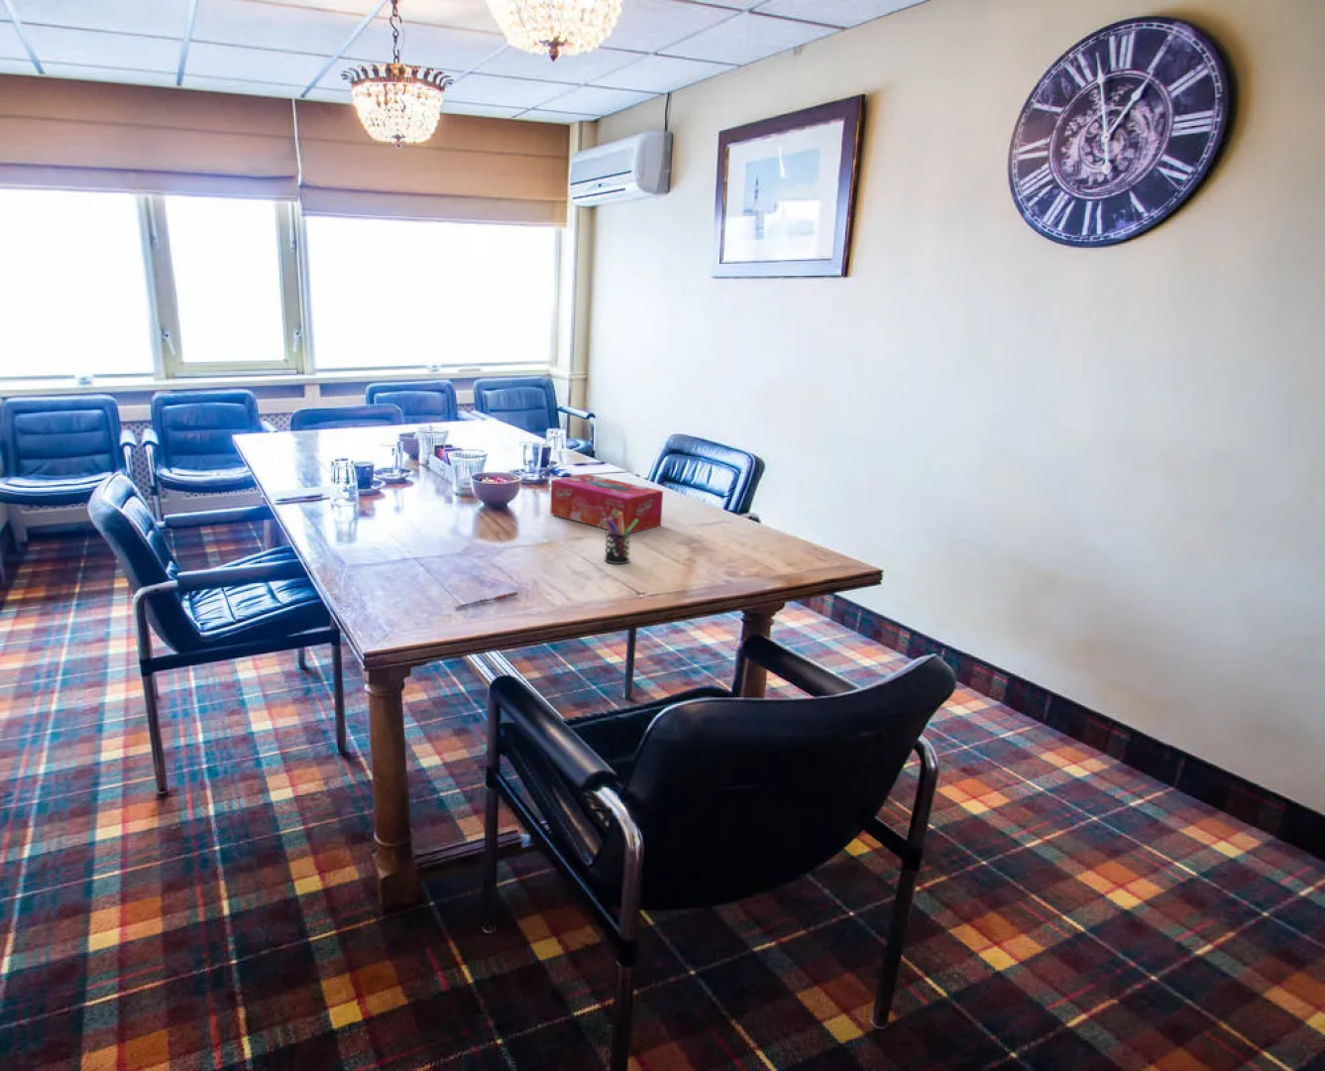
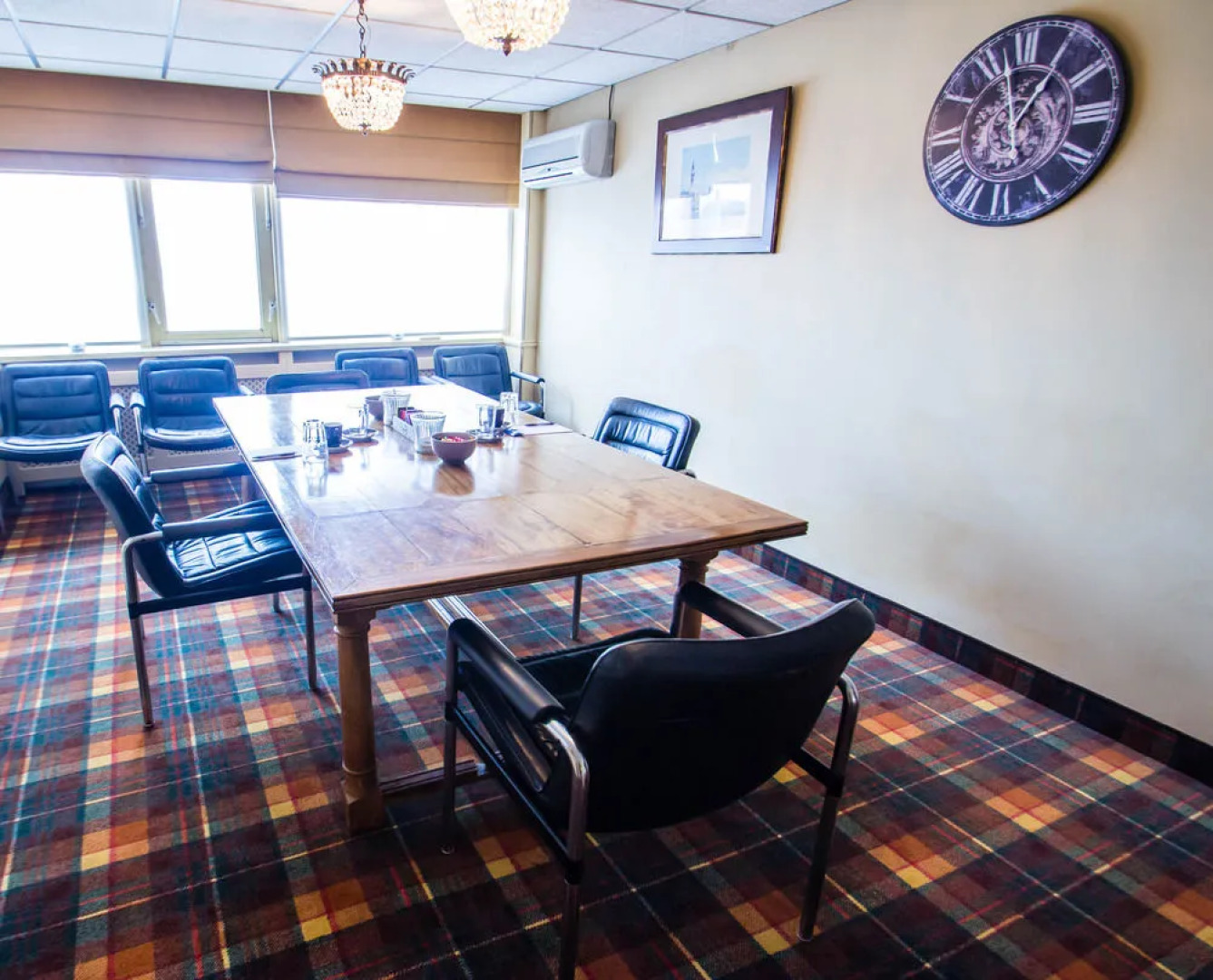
- pen [454,591,519,610]
- pen holder [604,511,638,565]
- tissue box [549,473,664,533]
